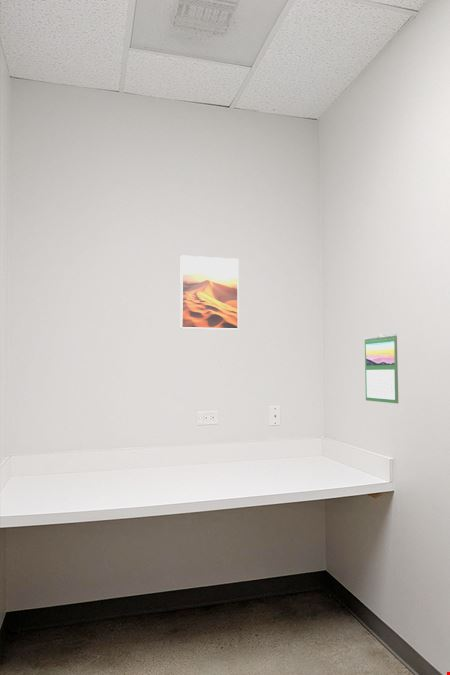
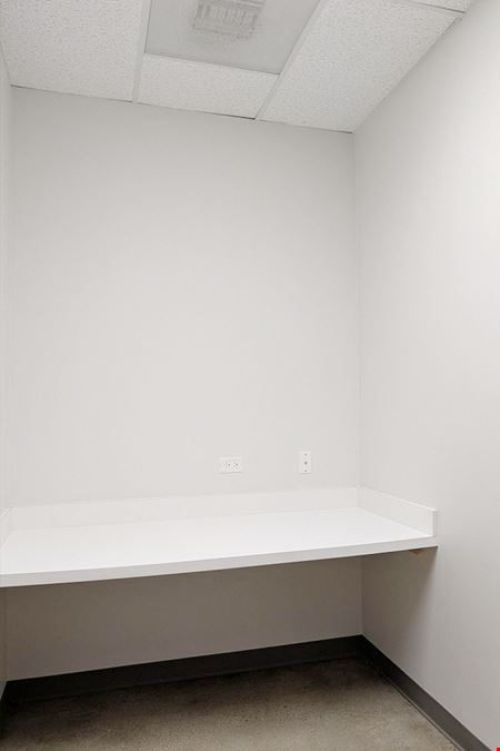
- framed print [179,254,240,331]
- calendar [364,333,399,404]
